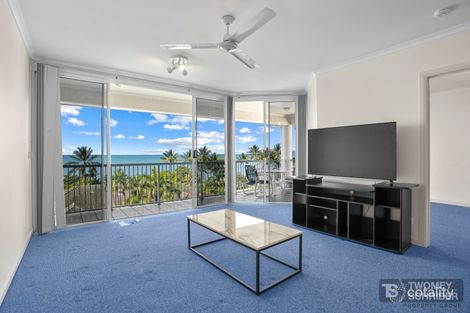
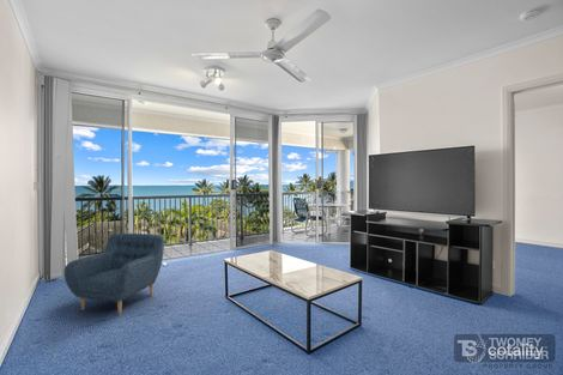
+ armchair [63,232,165,316]
